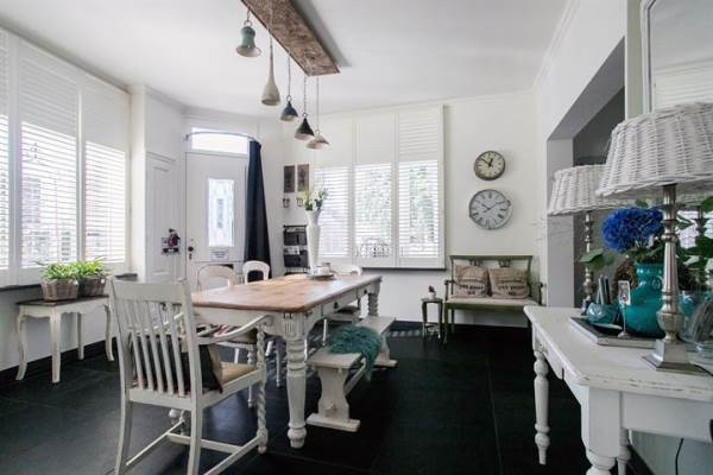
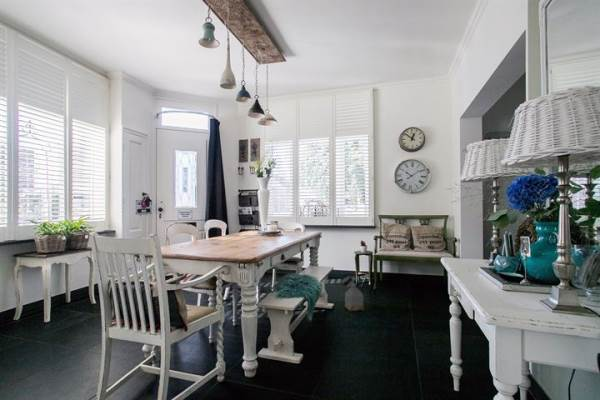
+ bag [341,275,365,312]
